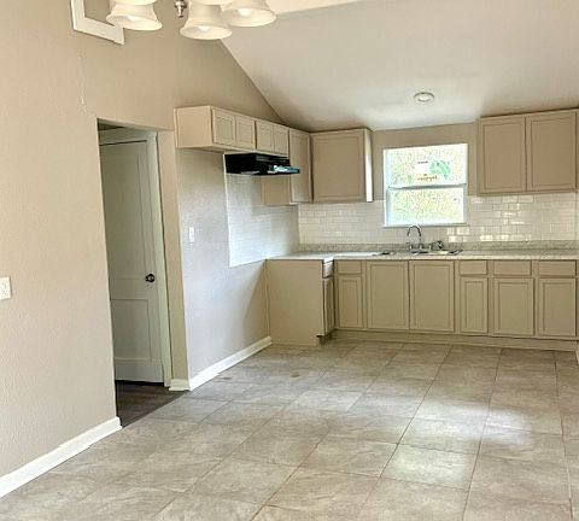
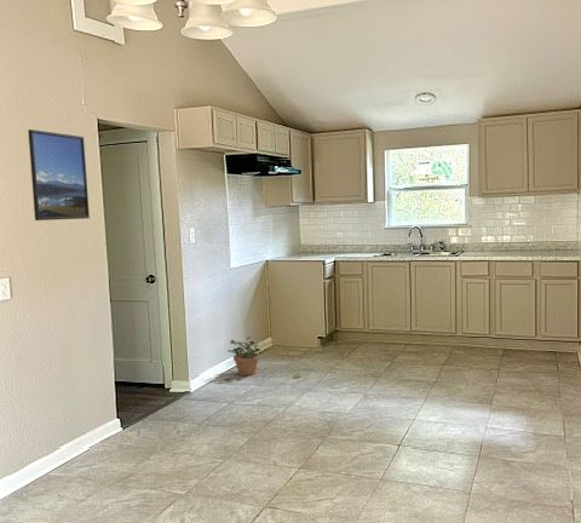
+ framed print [28,128,91,222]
+ potted plant [226,334,263,377]
